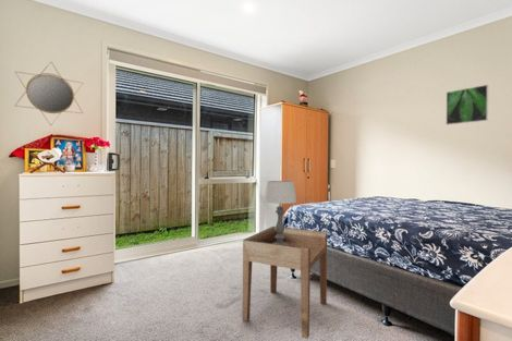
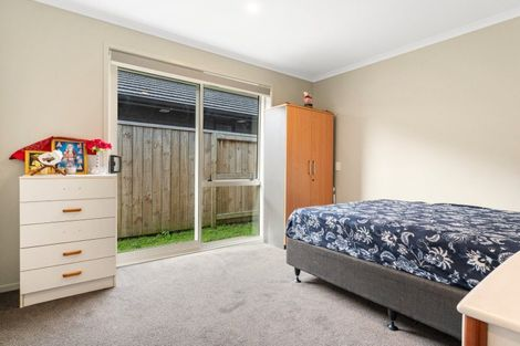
- table lamp [263,180,297,246]
- home mirror [14,61,84,126]
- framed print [444,84,489,126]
- side table [242,226,328,340]
